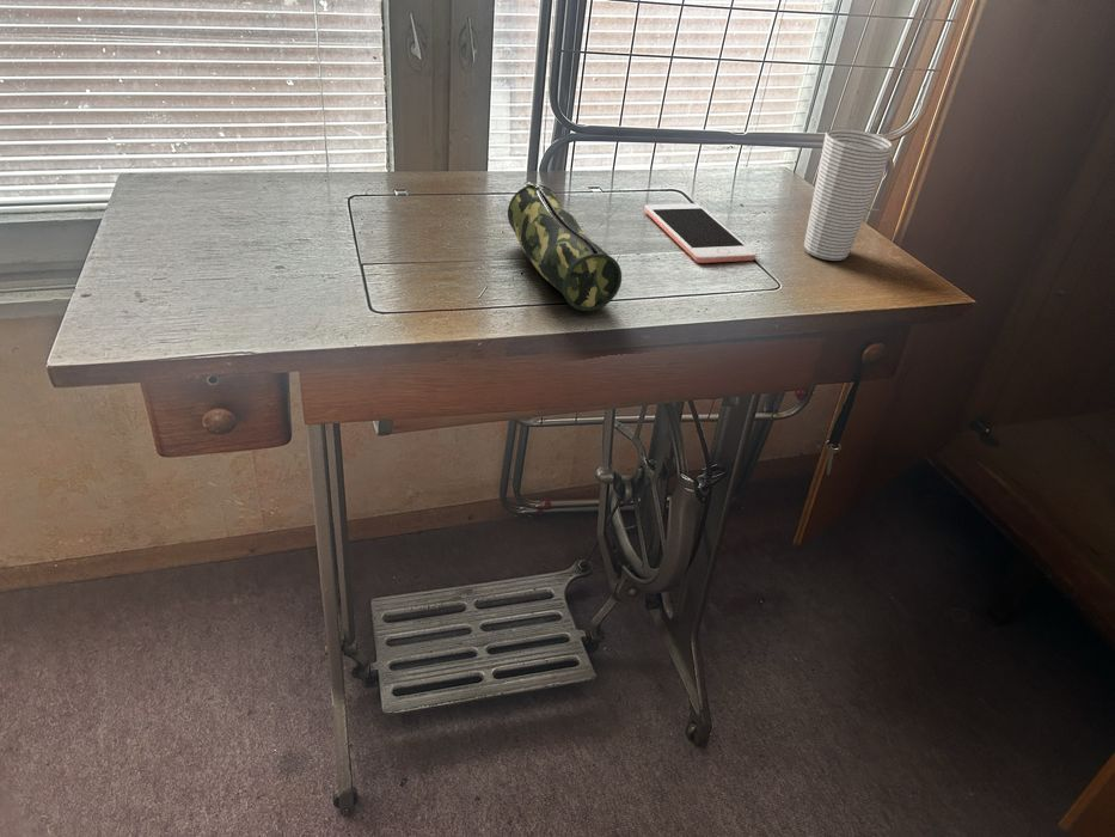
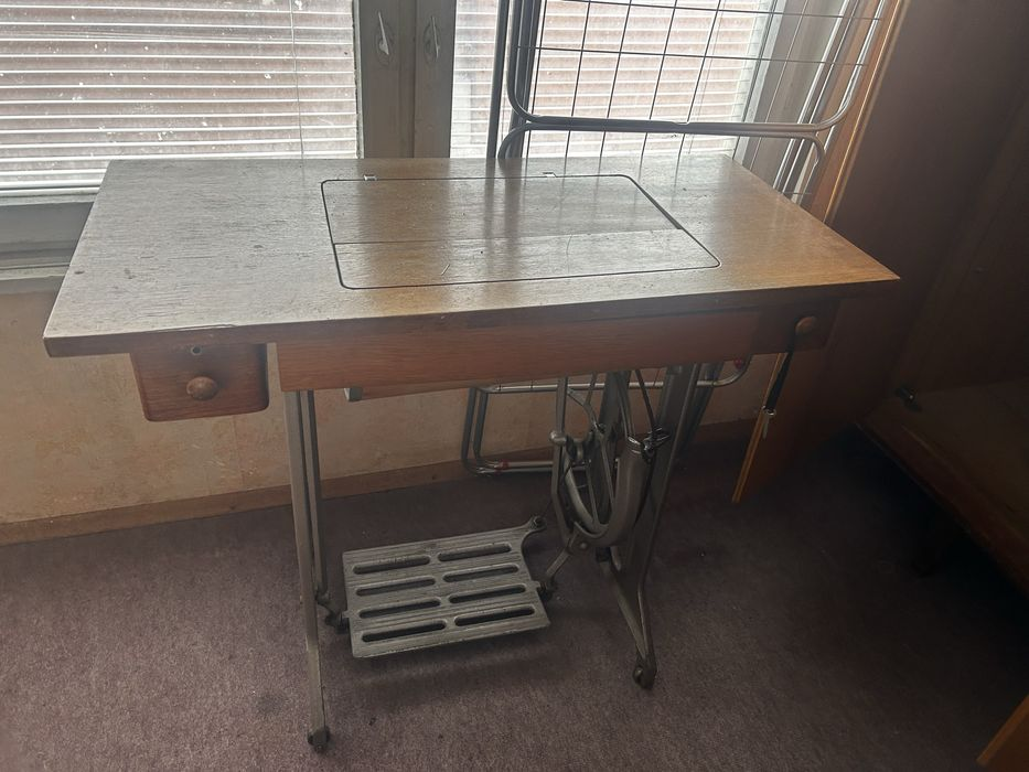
- pencil case [507,181,623,312]
- cell phone [643,202,758,264]
- cup [803,127,895,262]
